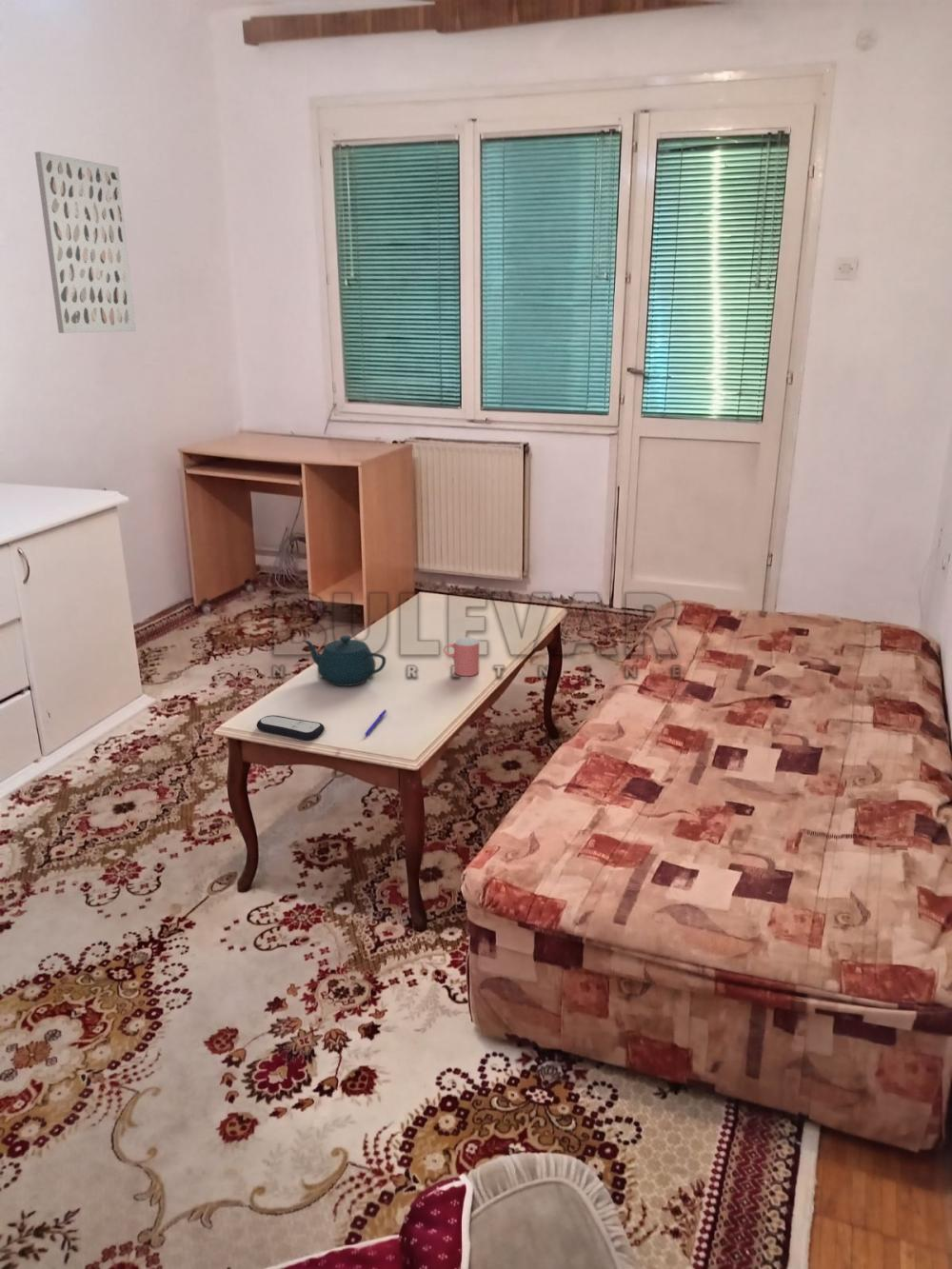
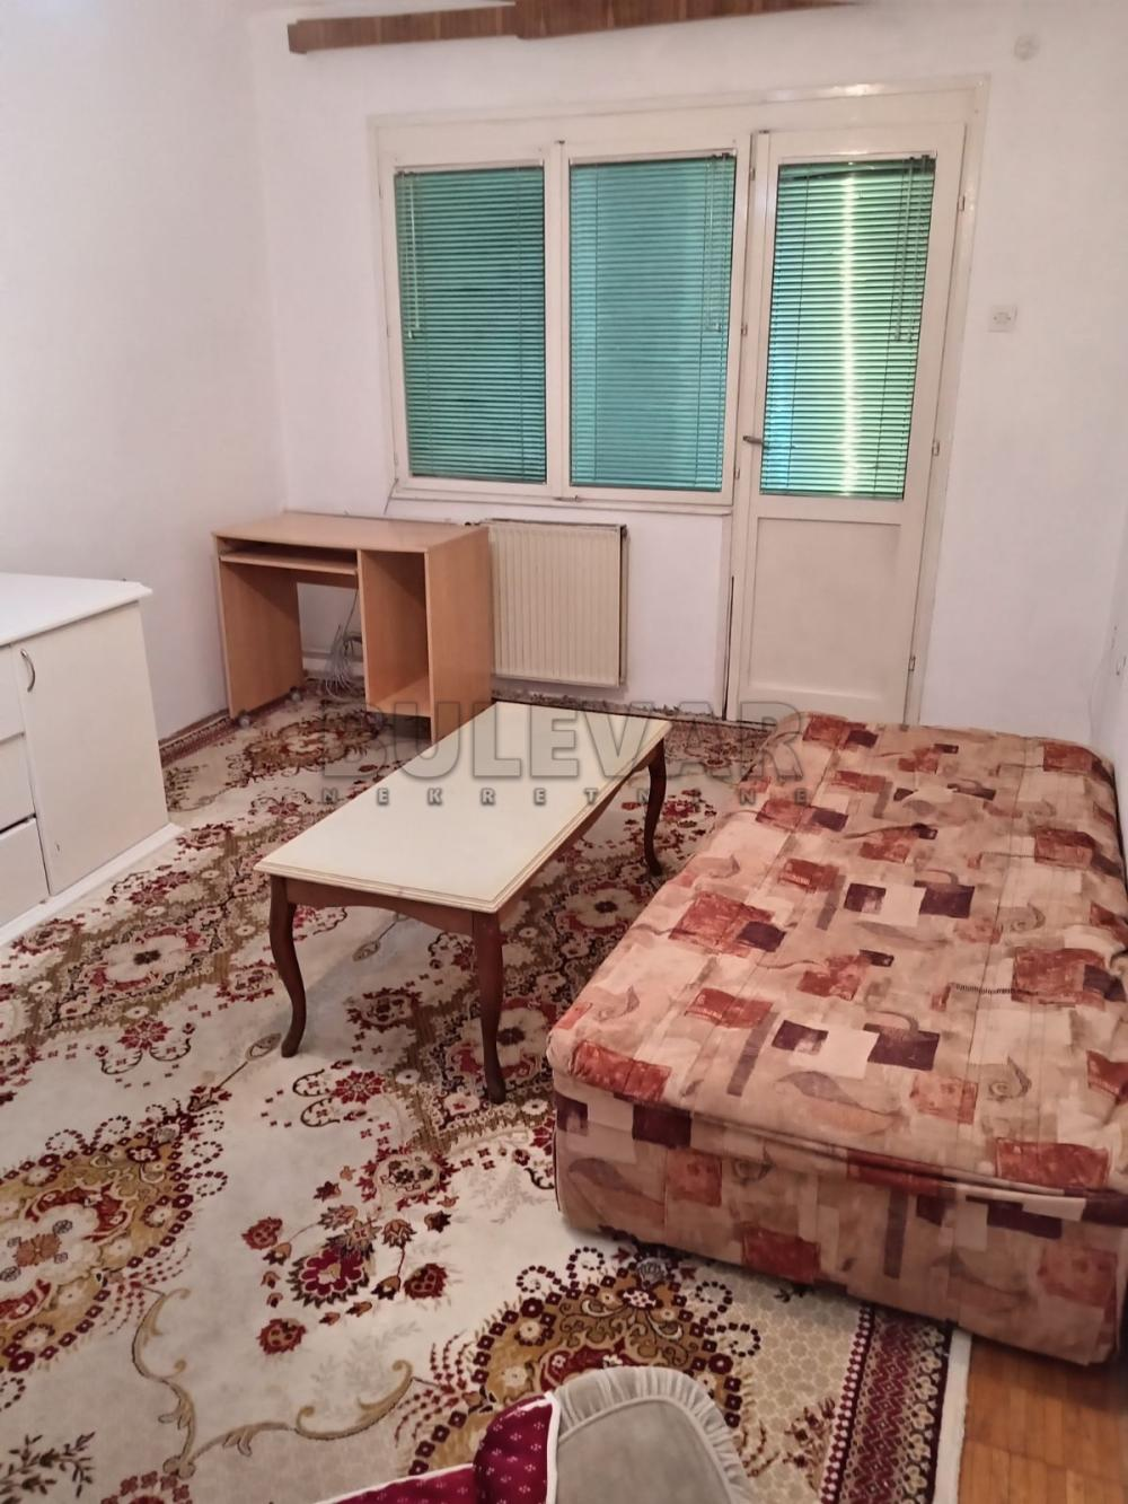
- teapot [303,635,387,687]
- pen [364,709,387,737]
- cup [443,637,480,677]
- remote control [256,714,326,742]
- wall art [34,150,137,334]
